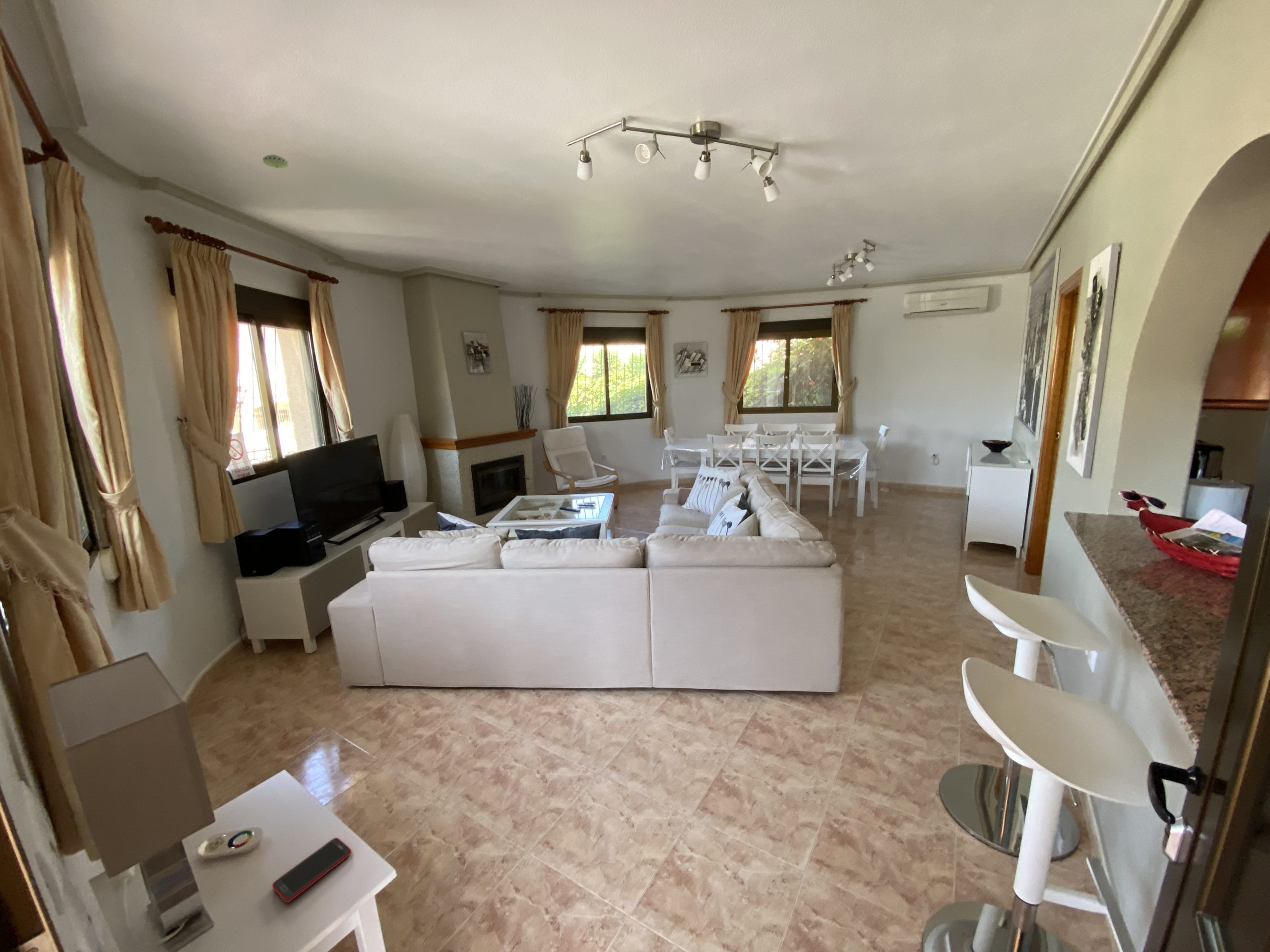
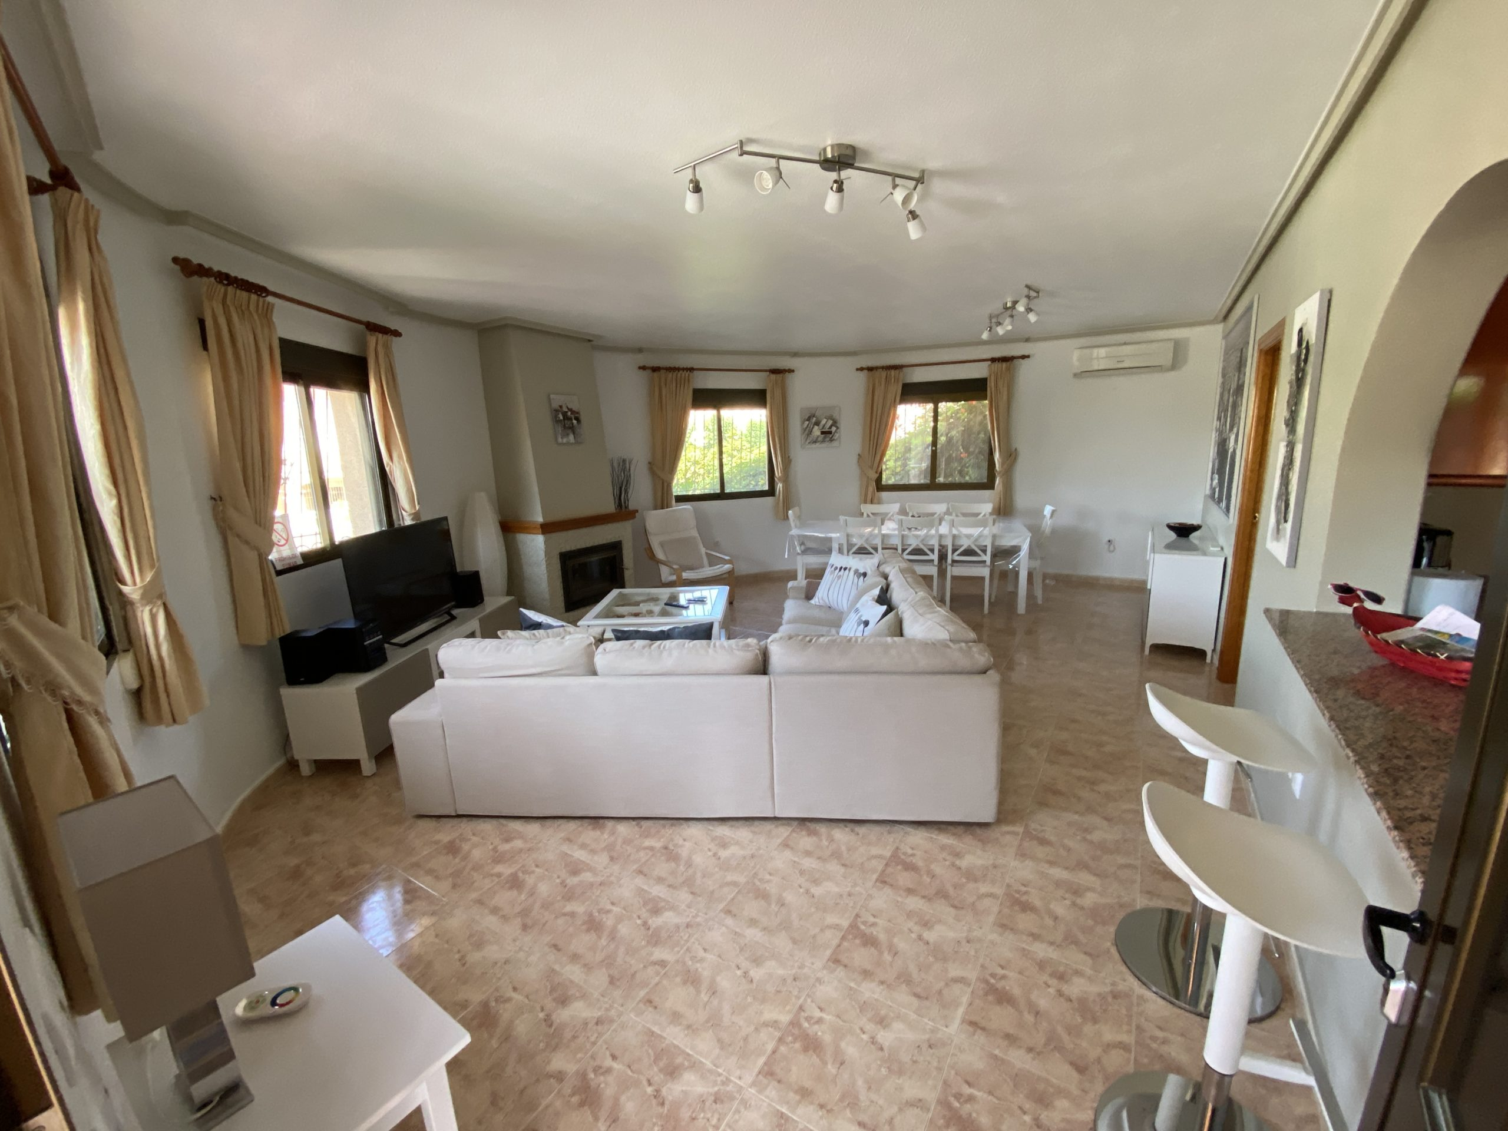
- smoke detector [262,154,289,169]
- cell phone [272,837,352,903]
